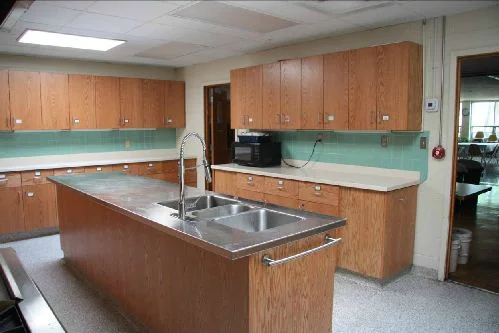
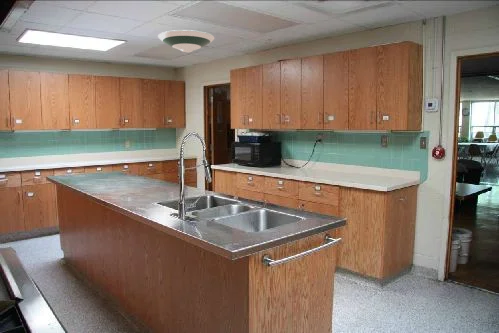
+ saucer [157,29,215,53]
